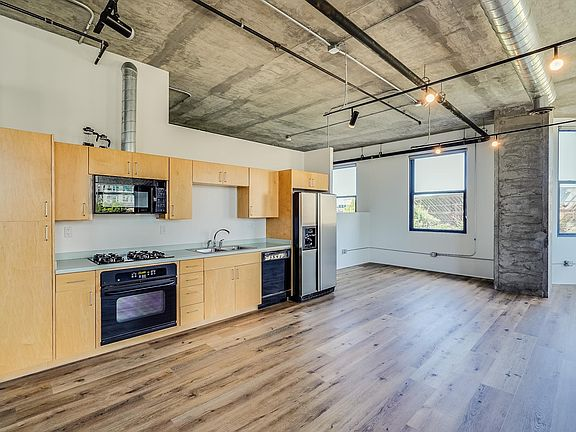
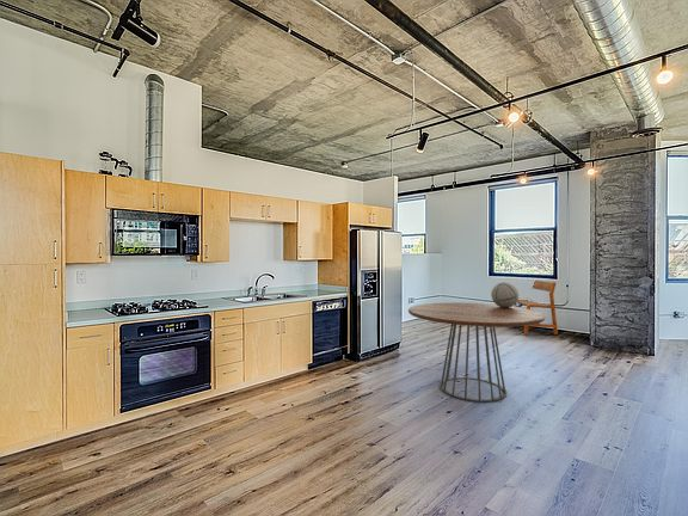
+ dining table [407,301,546,403]
+ decorative sphere [490,281,520,308]
+ bench [516,280,559,336]
